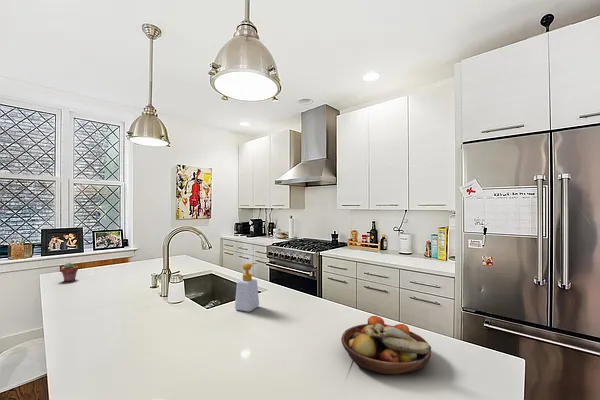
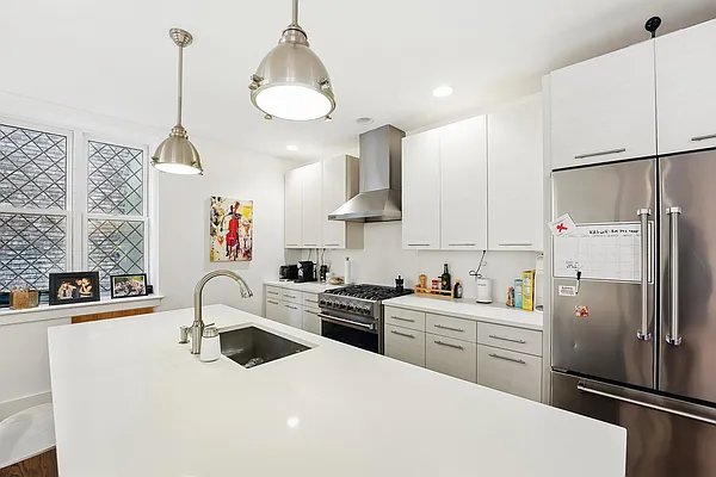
- soap bottle [234,262,260,312]
- potted succulent [60,262,79,282]
- fruit bowl [340,315,432,376]
